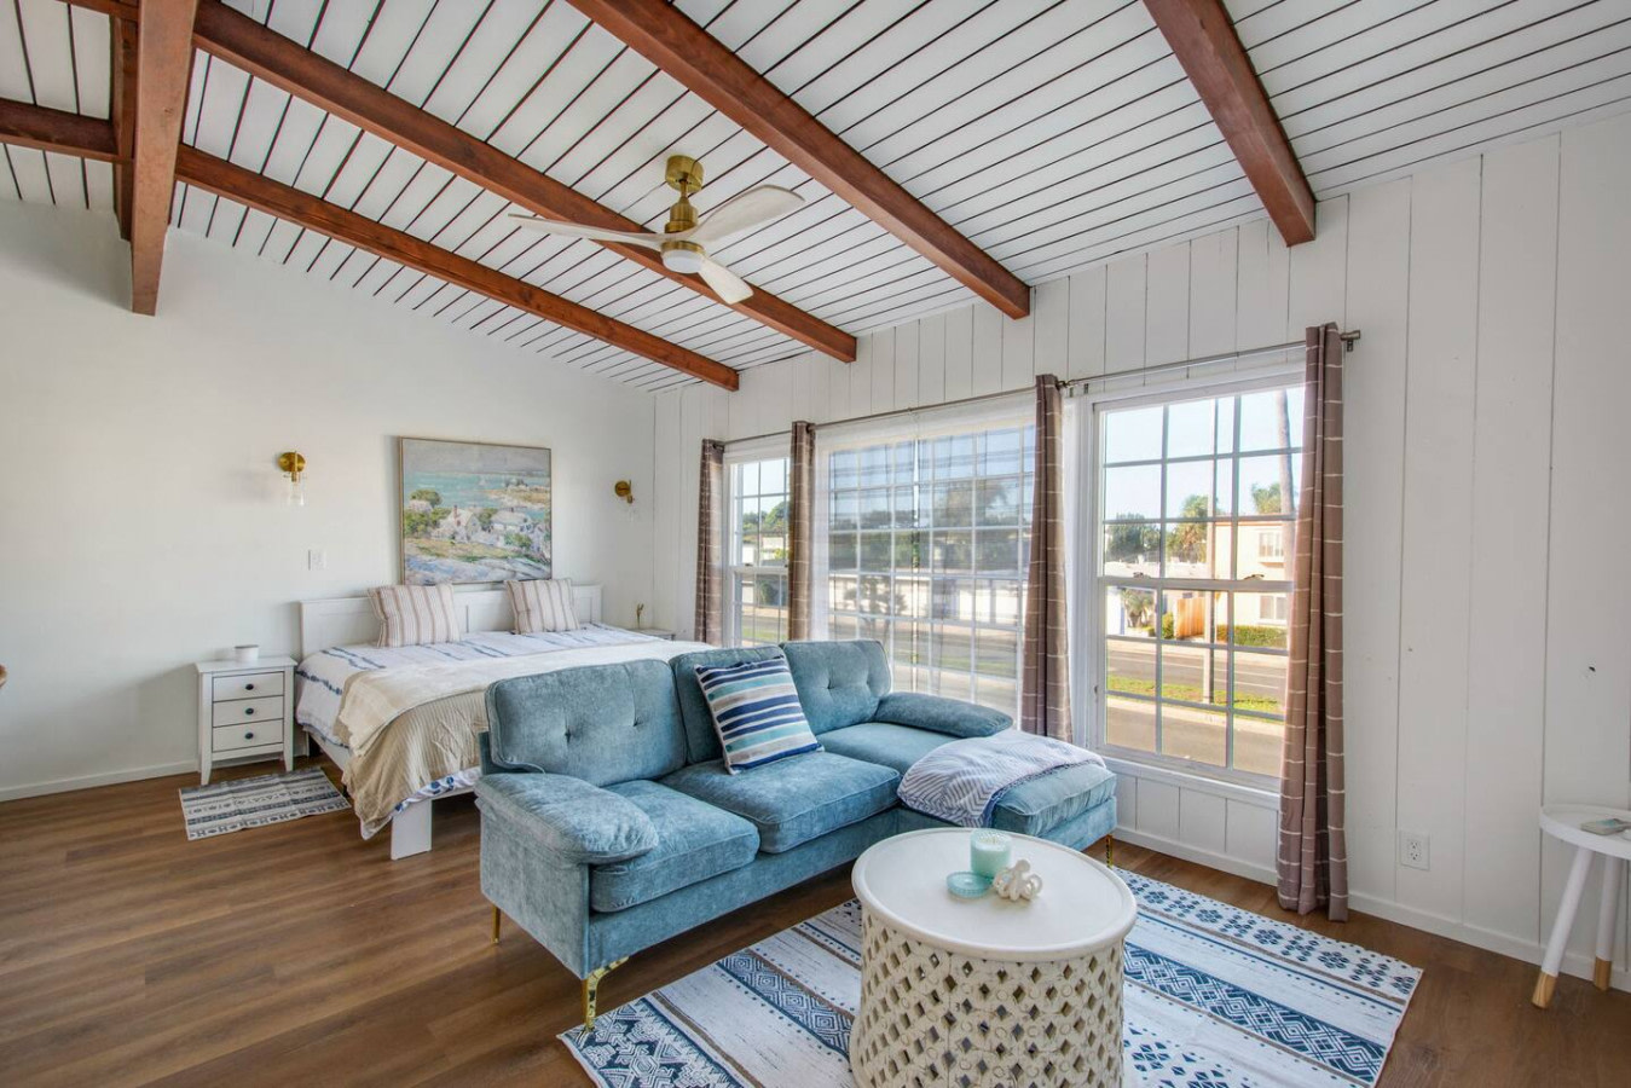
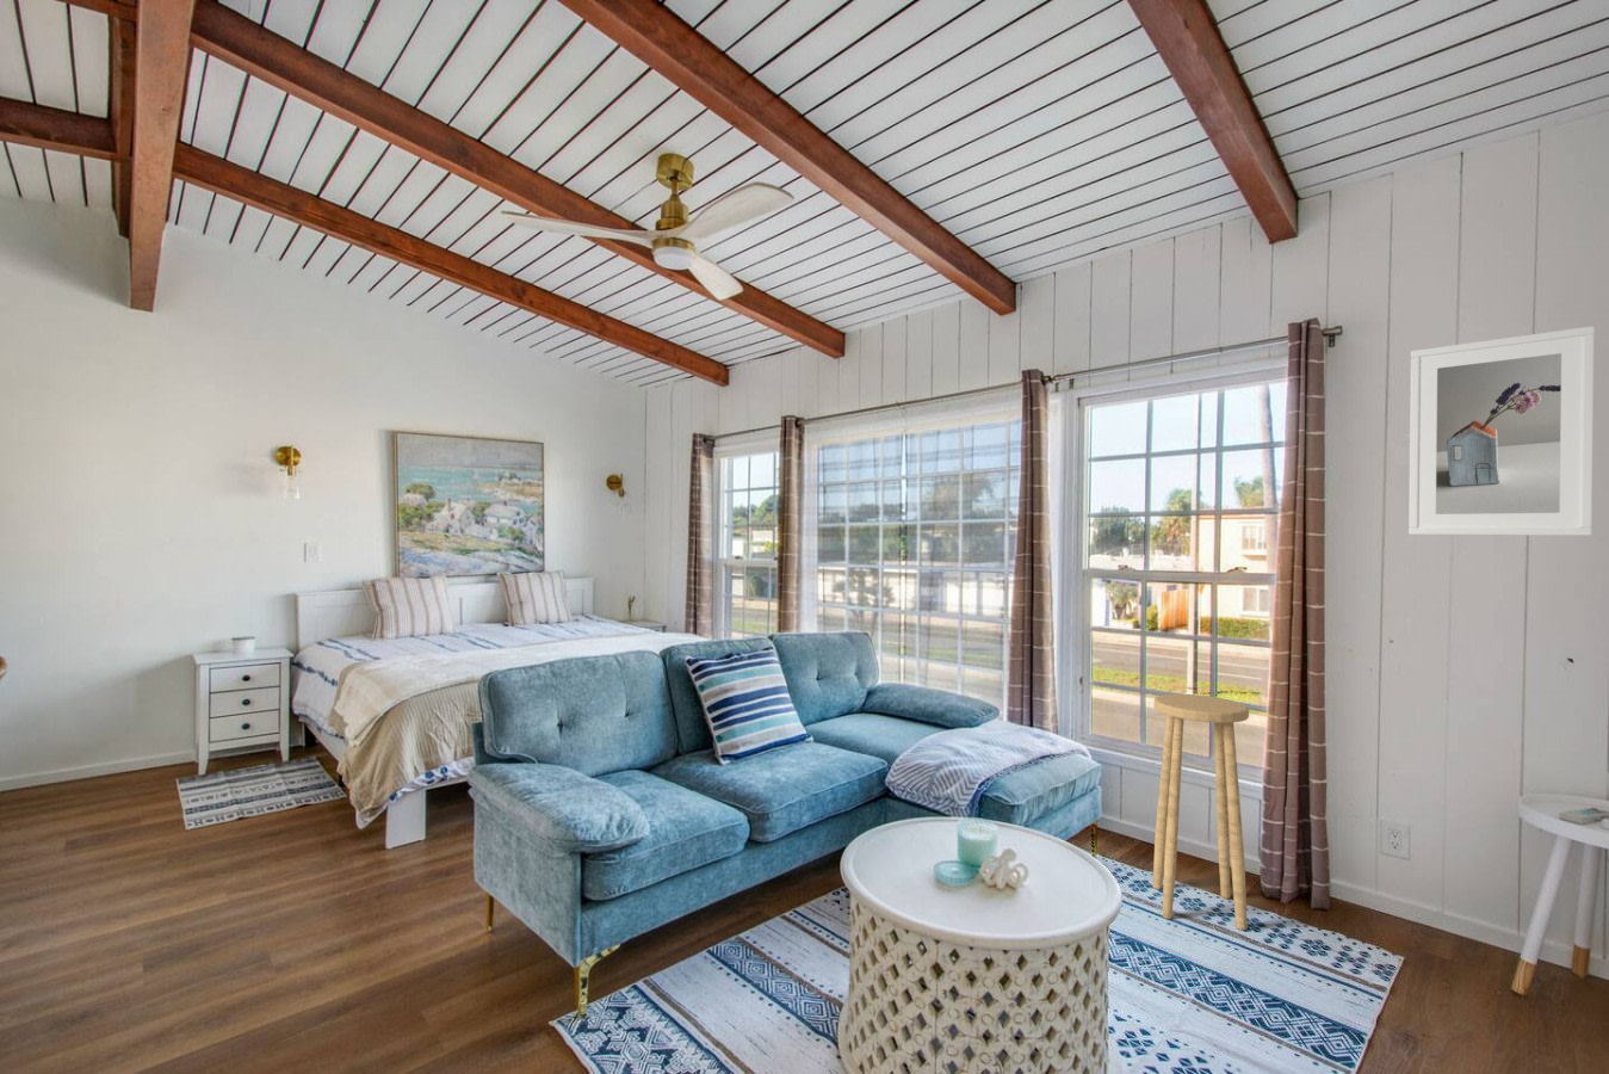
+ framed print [1408,325,1596,537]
+ stool [1151,693,1250,931]
